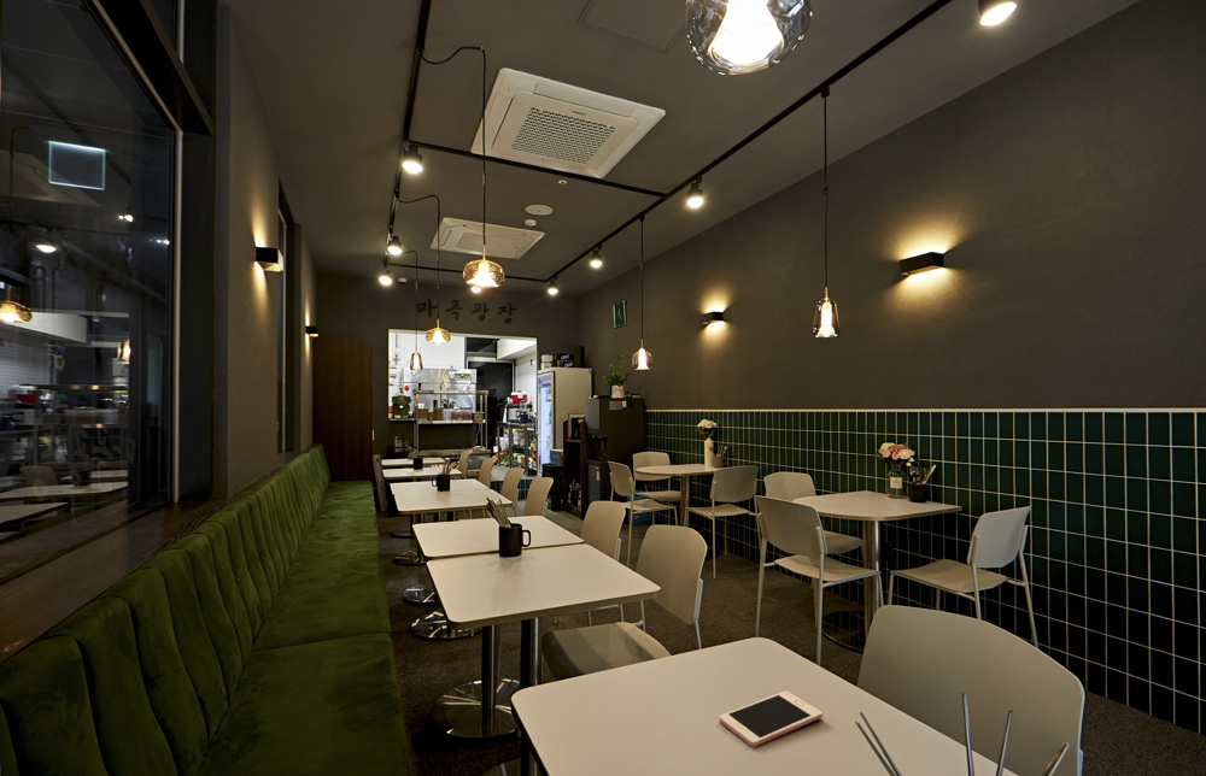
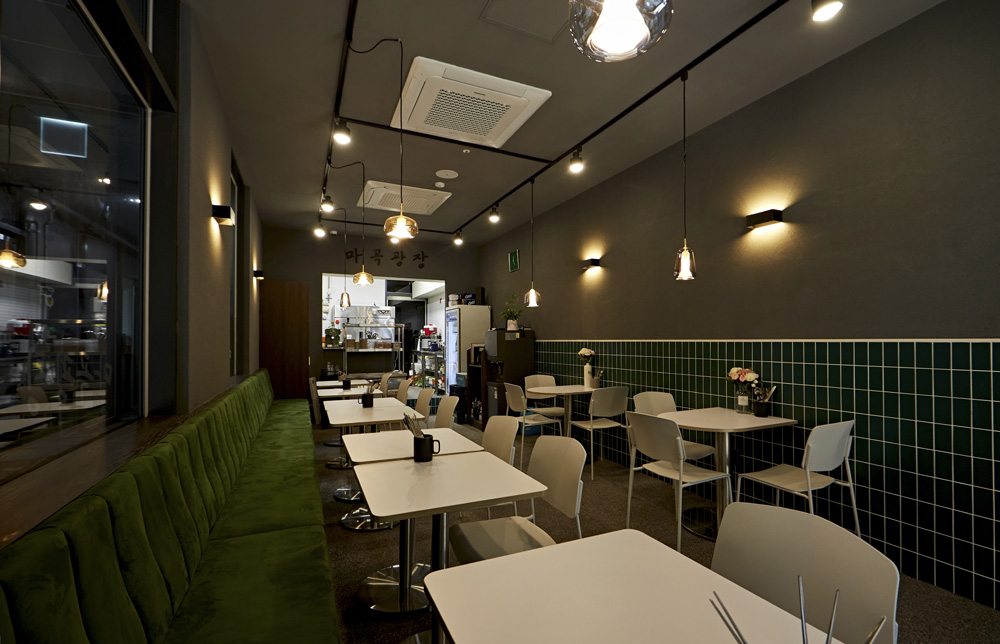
- cell phone [719,690,824,748]
